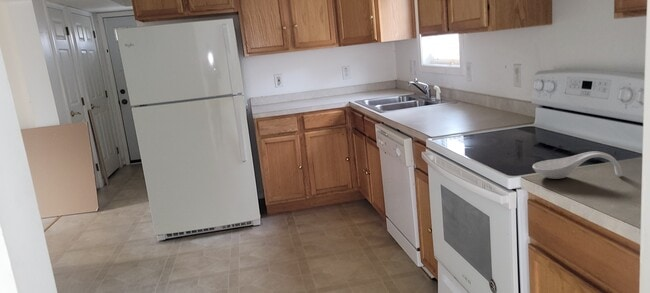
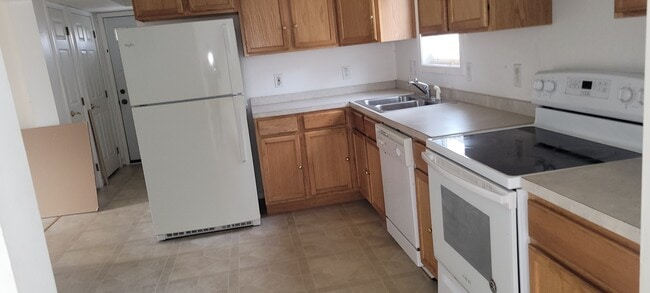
- spoon rest [532,150,623,180]
